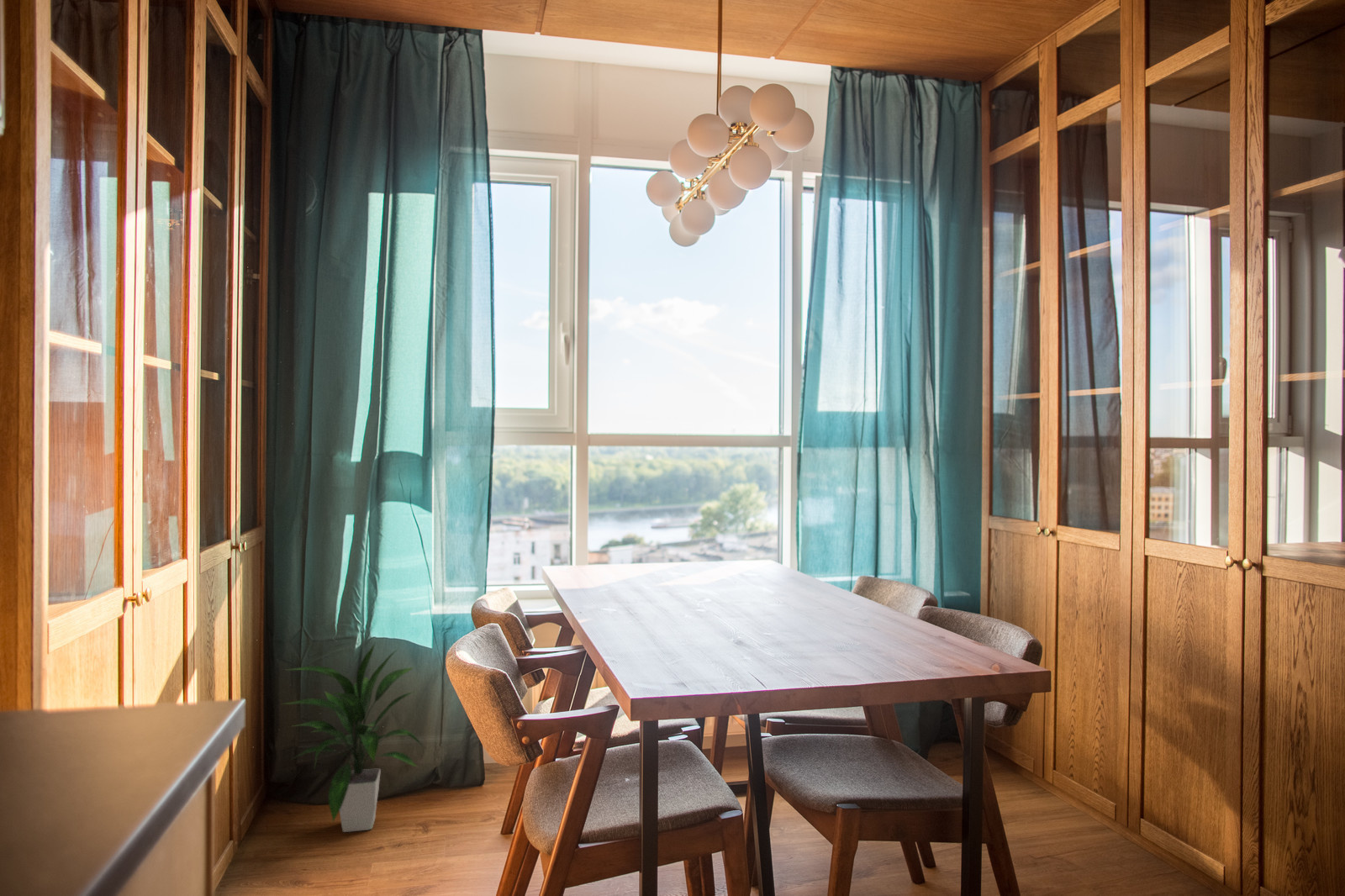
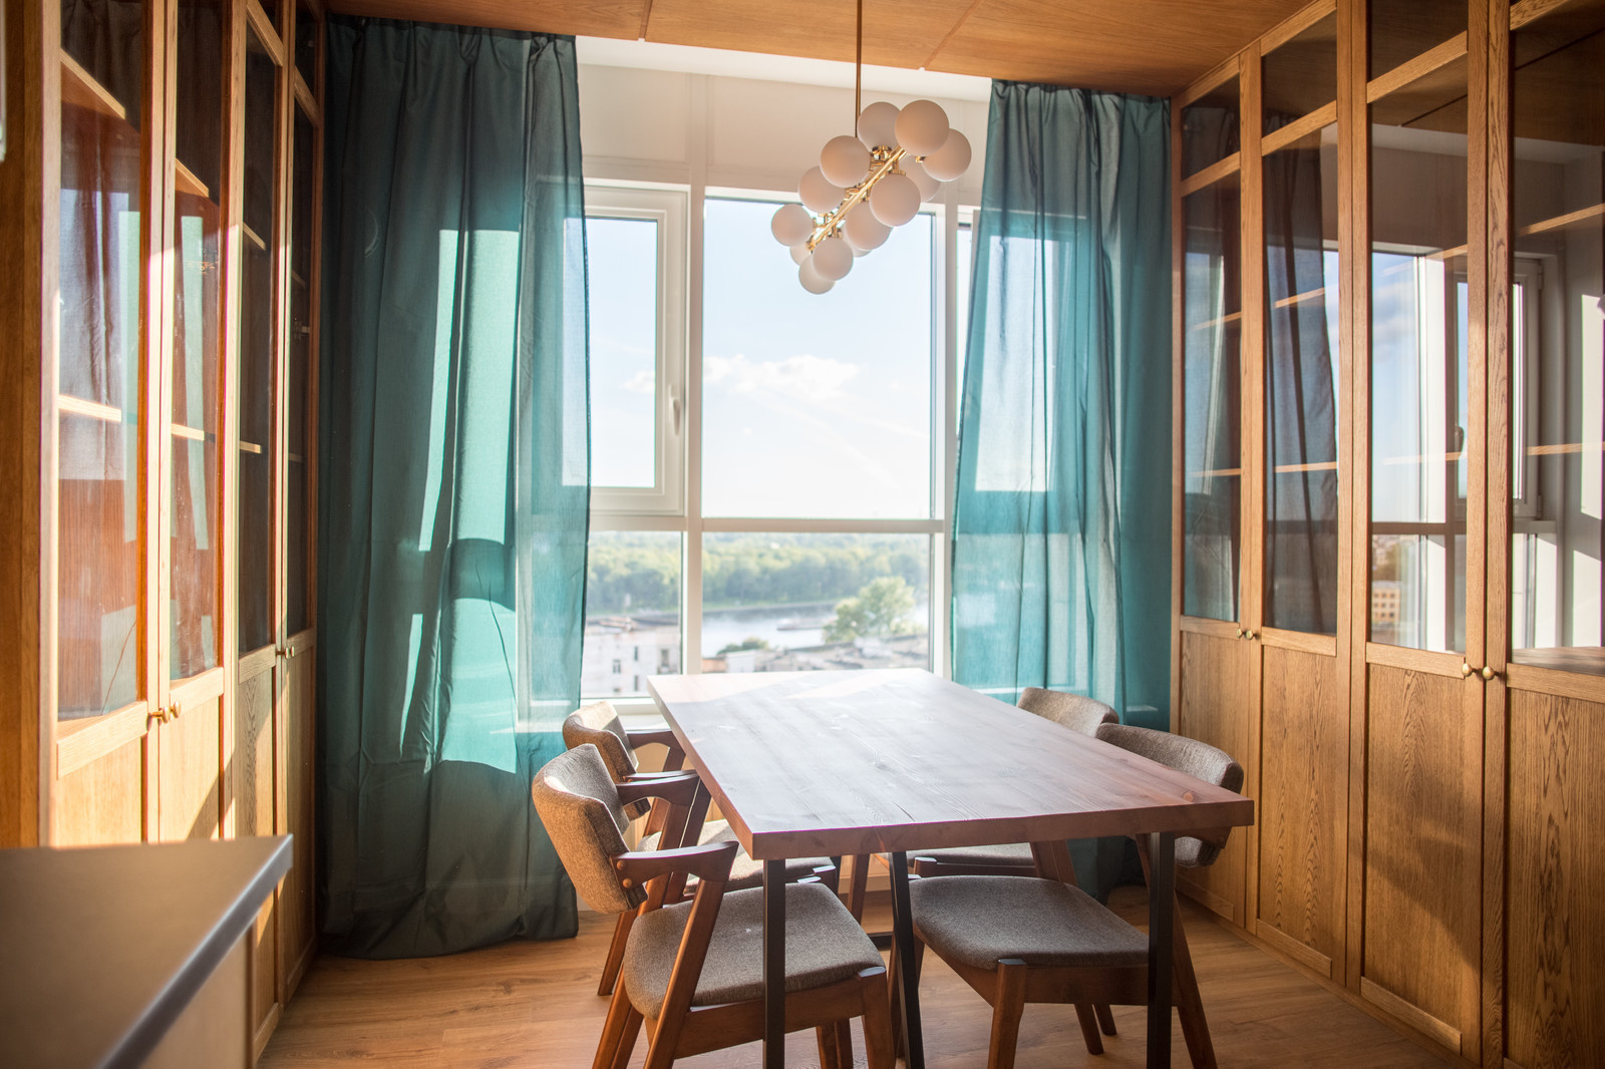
- indoor plant [279,642,425,833]
